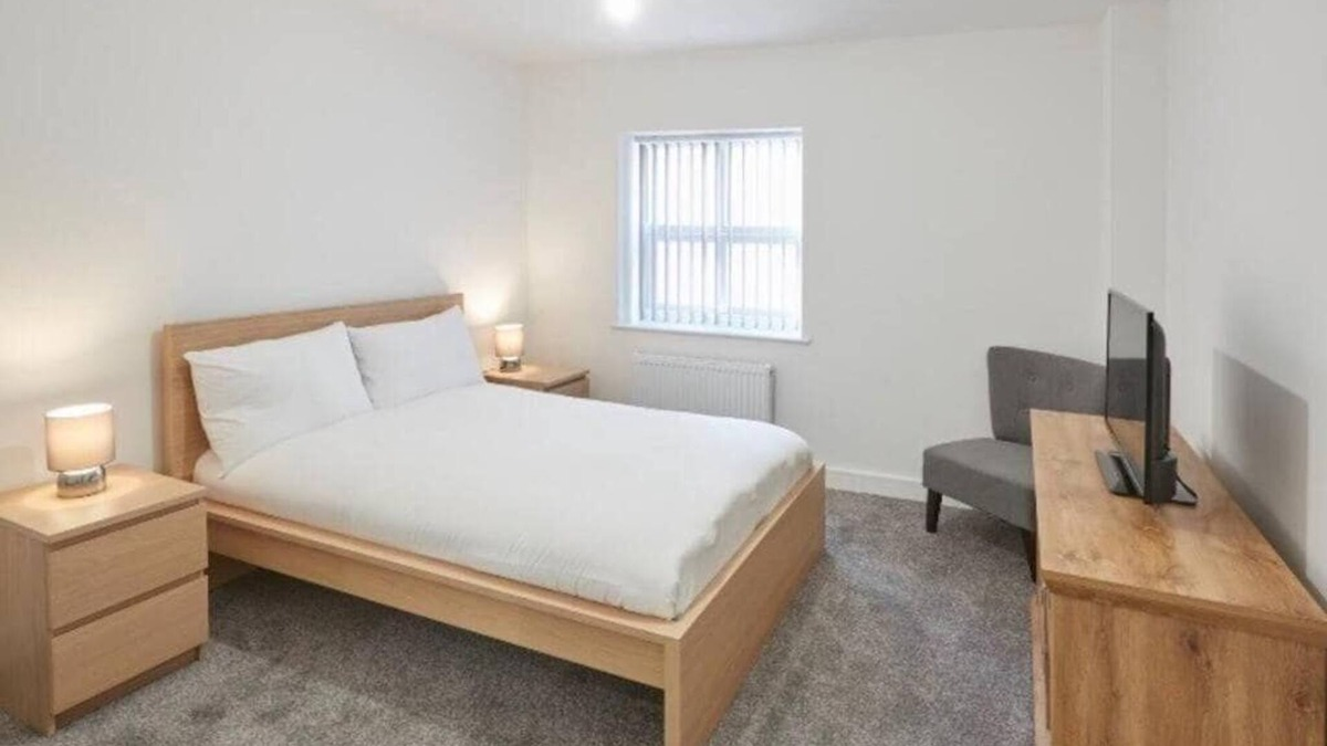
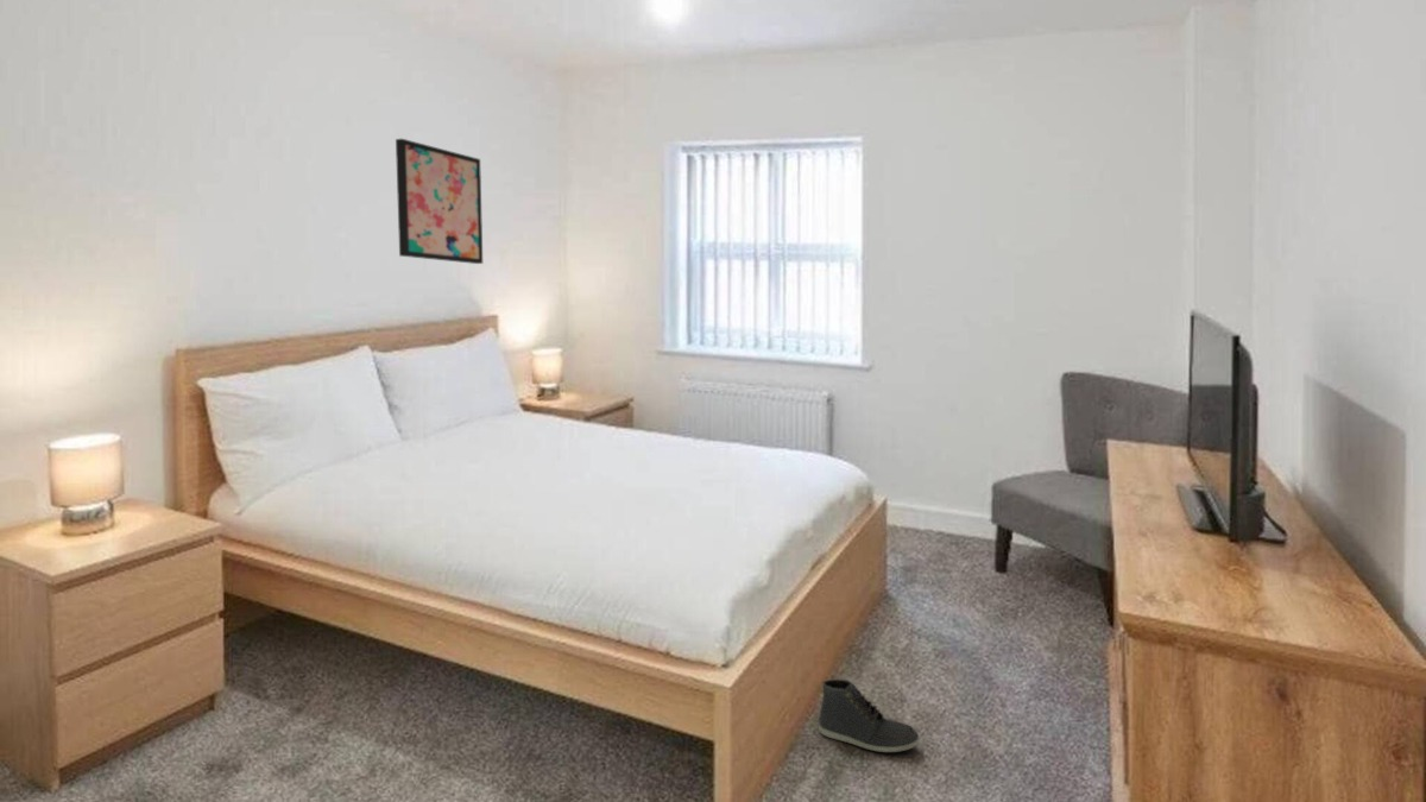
+ wall art [395,138,484,265]
+ sneaker [818,678,920,753]
